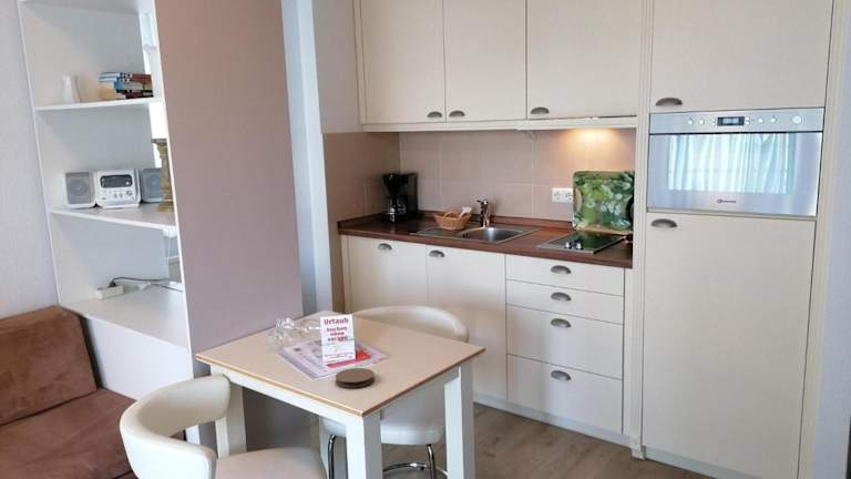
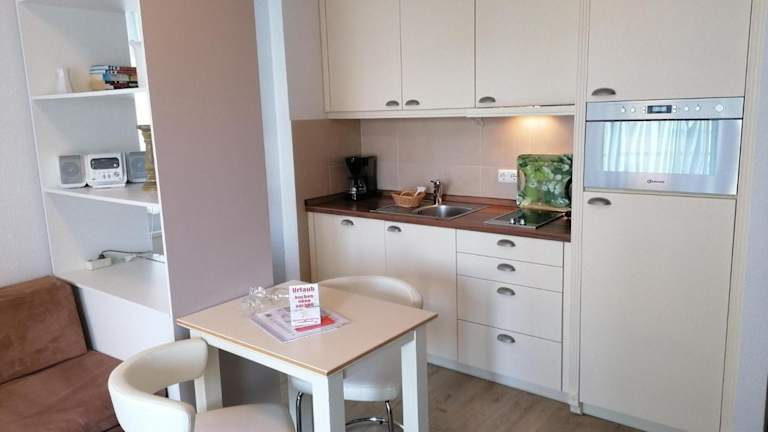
- coaster [335,367,376,388]
